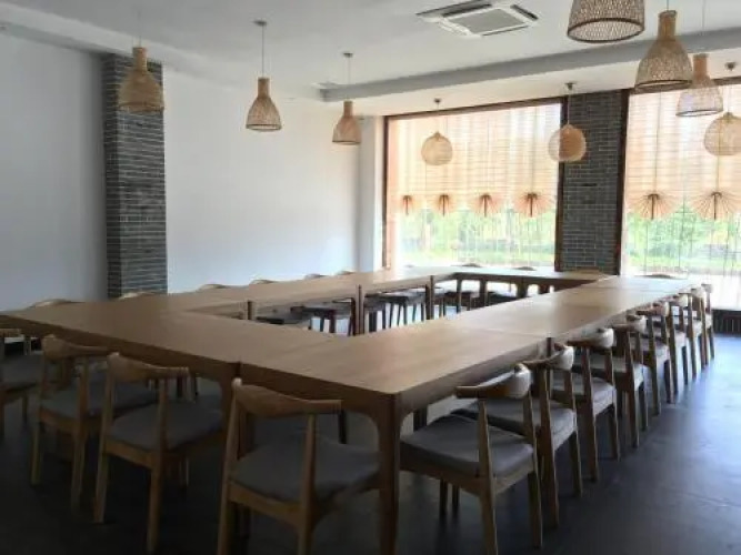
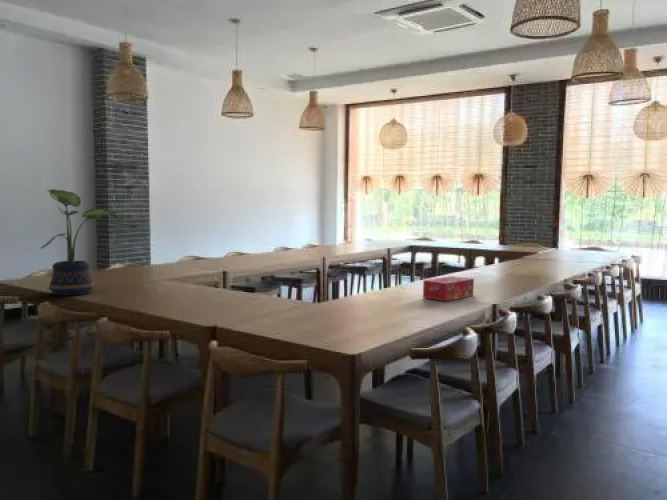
+ potted plant [40,188,118,296]
+ tissue box [422,275,475,302]
